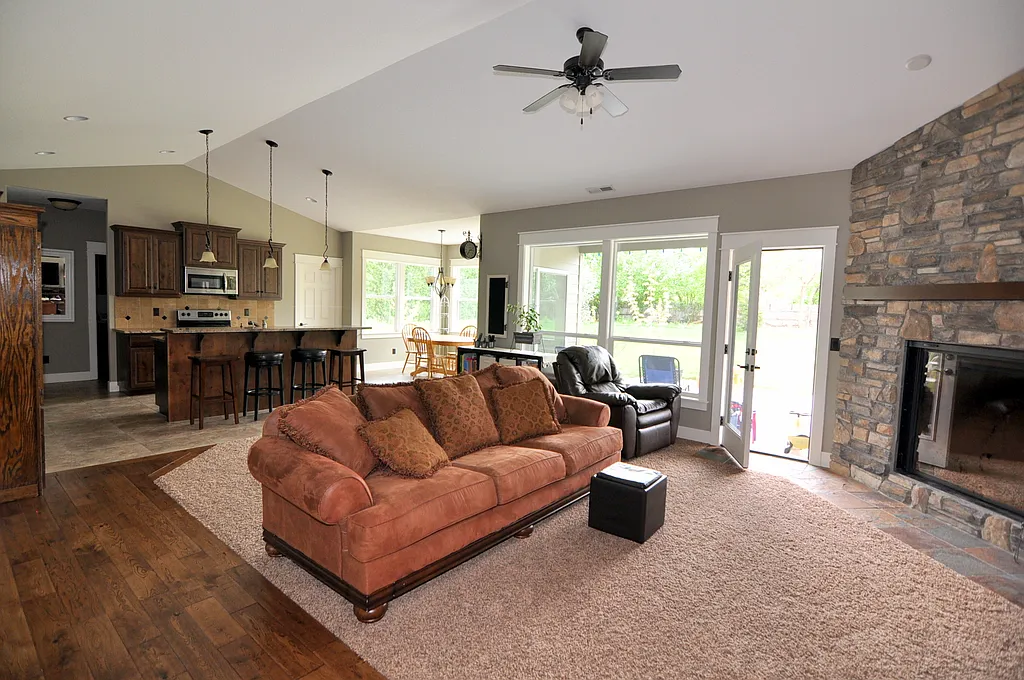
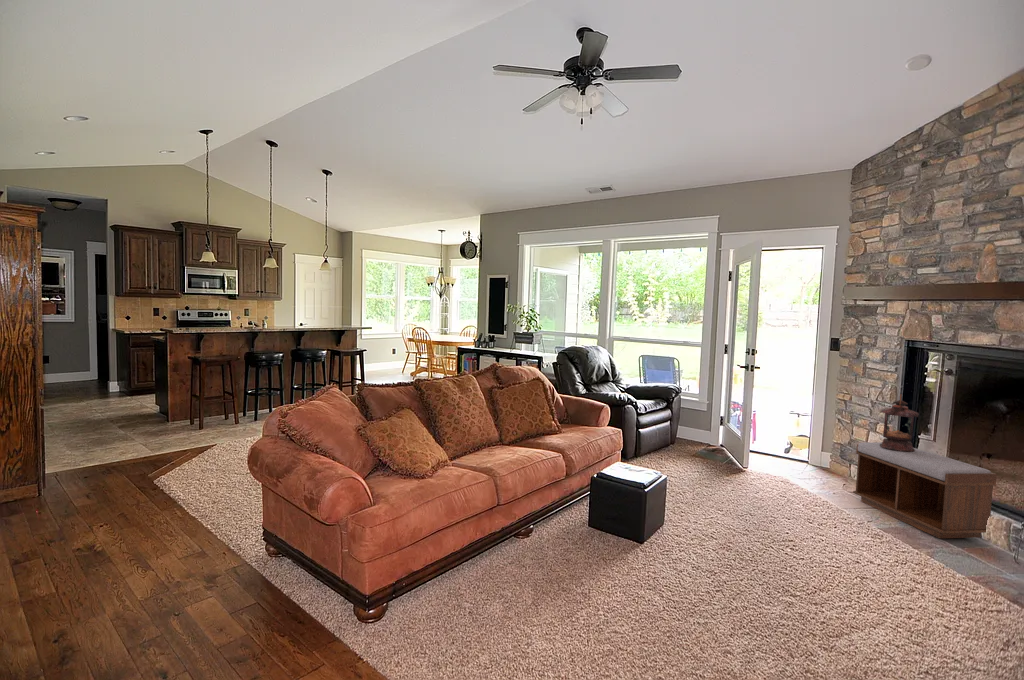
+ candle lantern [880,395,920,452]
+ bench [852,441,998,539]
